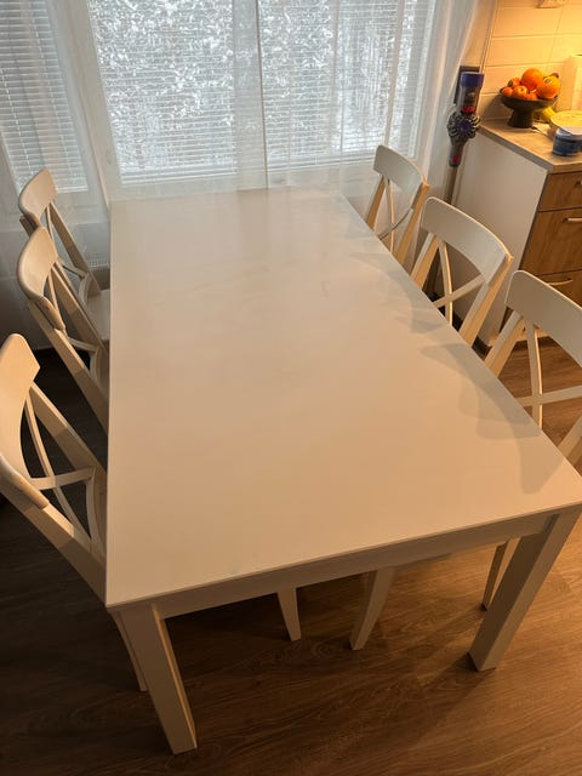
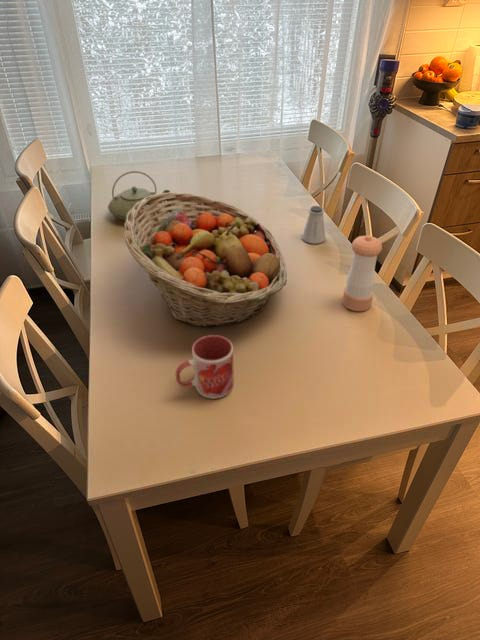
+ mug [175,334,235,399]
+ fruit basket [123,192,288,328]
+ saltshaker [301,205,326,245]
+ teapot [107,170,171,221]
+ pepper shaker [341,234,383,312]
